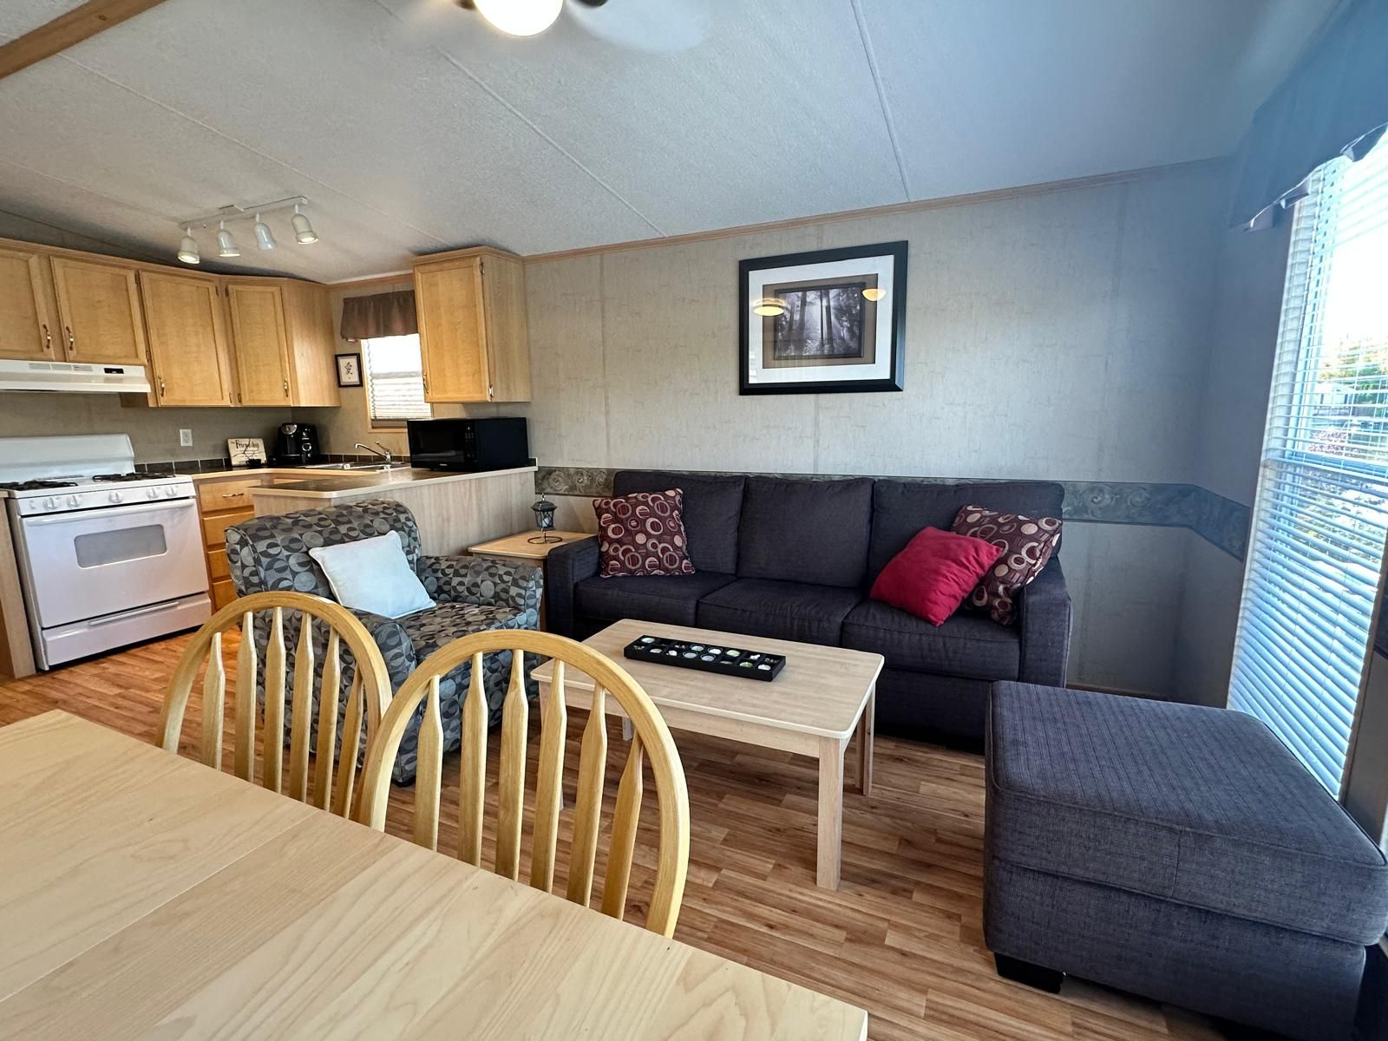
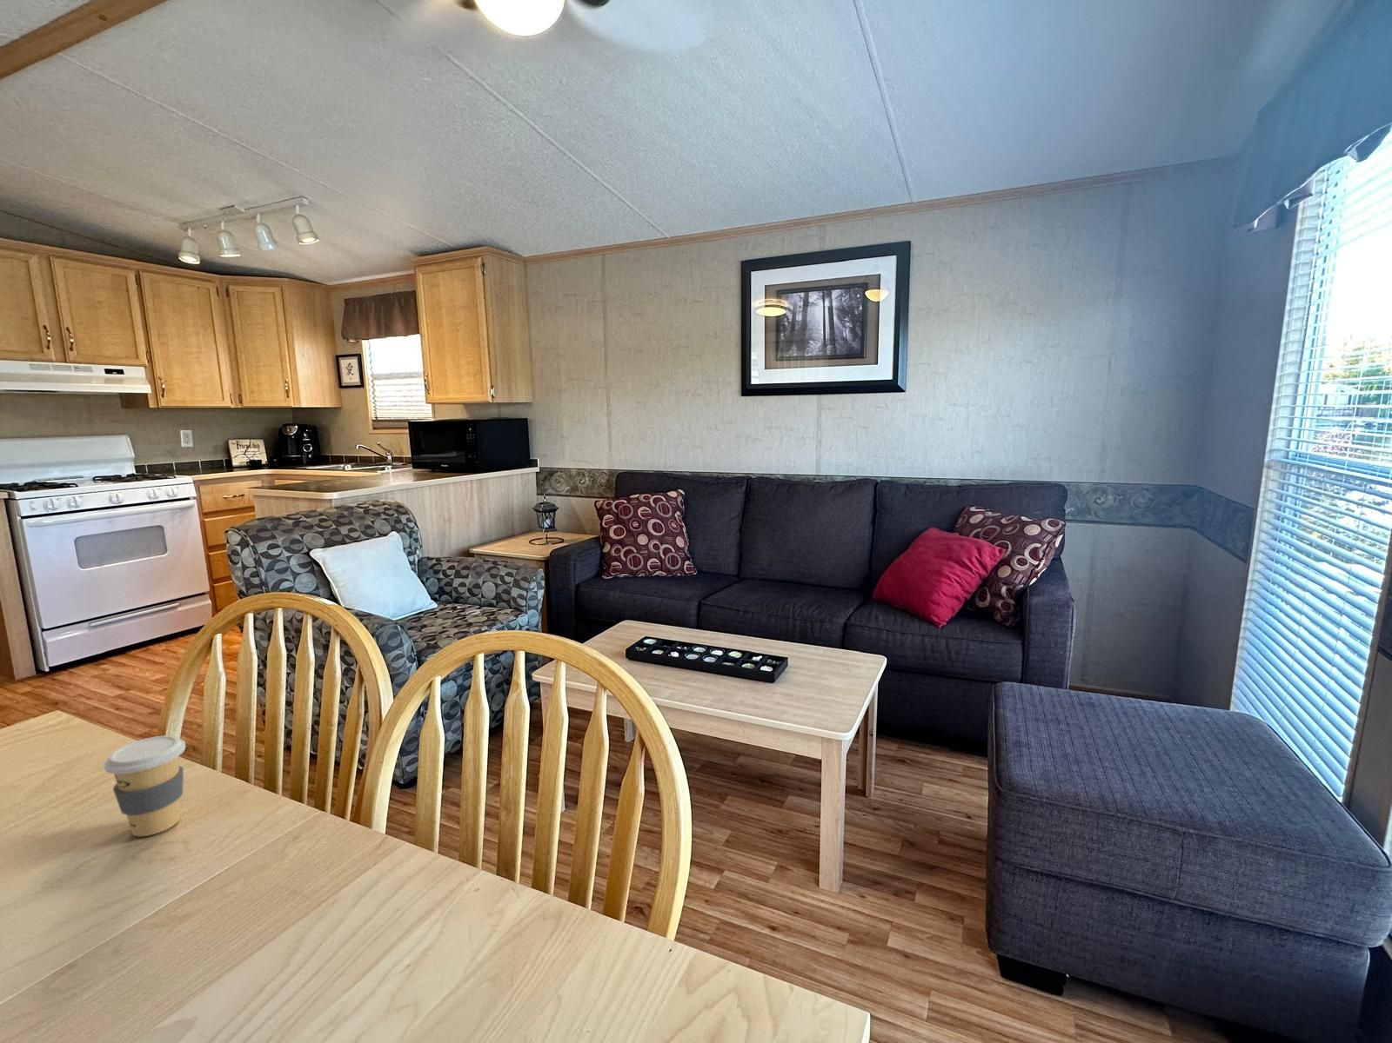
+ coffee cup [103,734,186,837]
